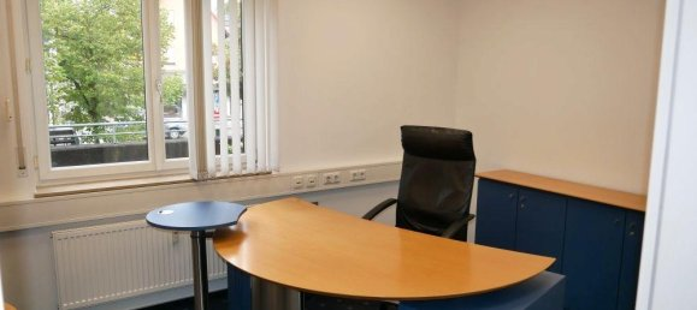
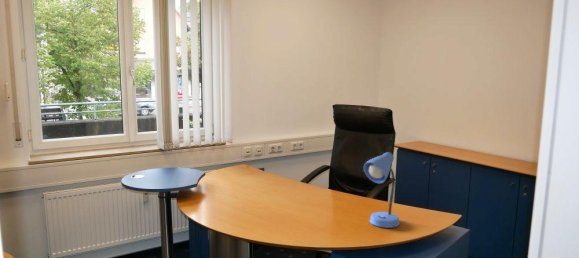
+ desk lamp [362,151,401,229]
